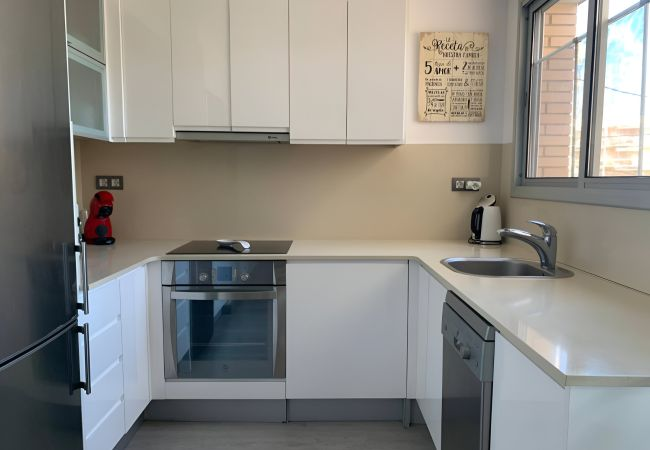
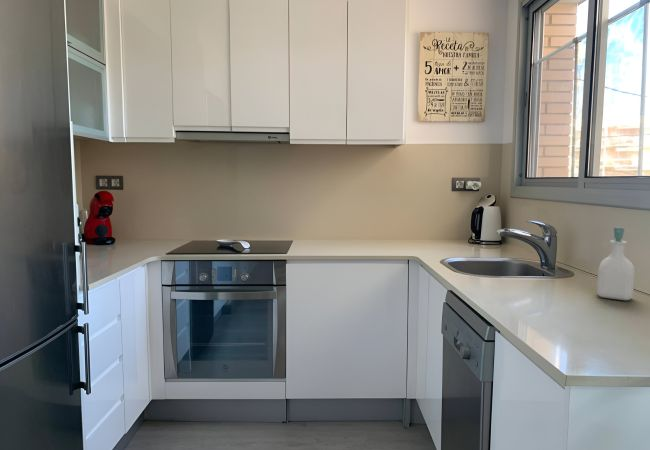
+ soap bottle [596,226,636,301]
